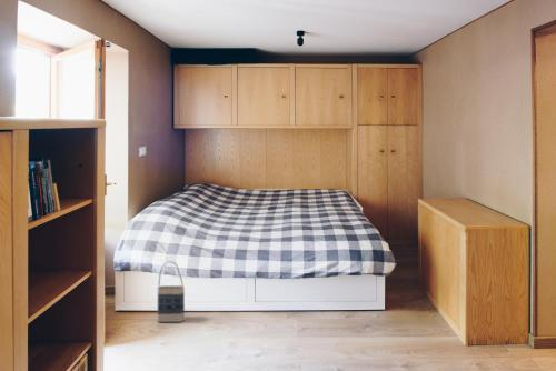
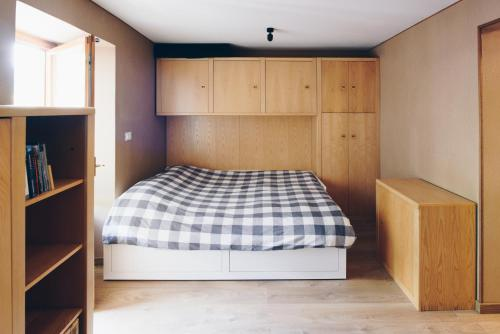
- bag [157,260,186,323]
